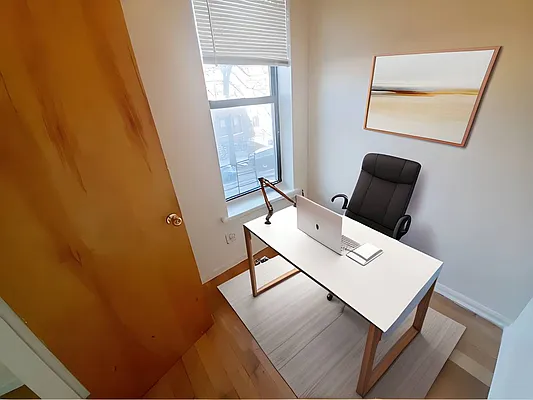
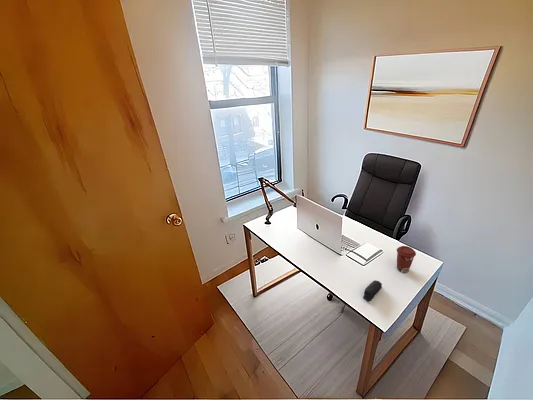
+ stapler [362,279,383,302]
+ coffee cup [396,245,417,273]
